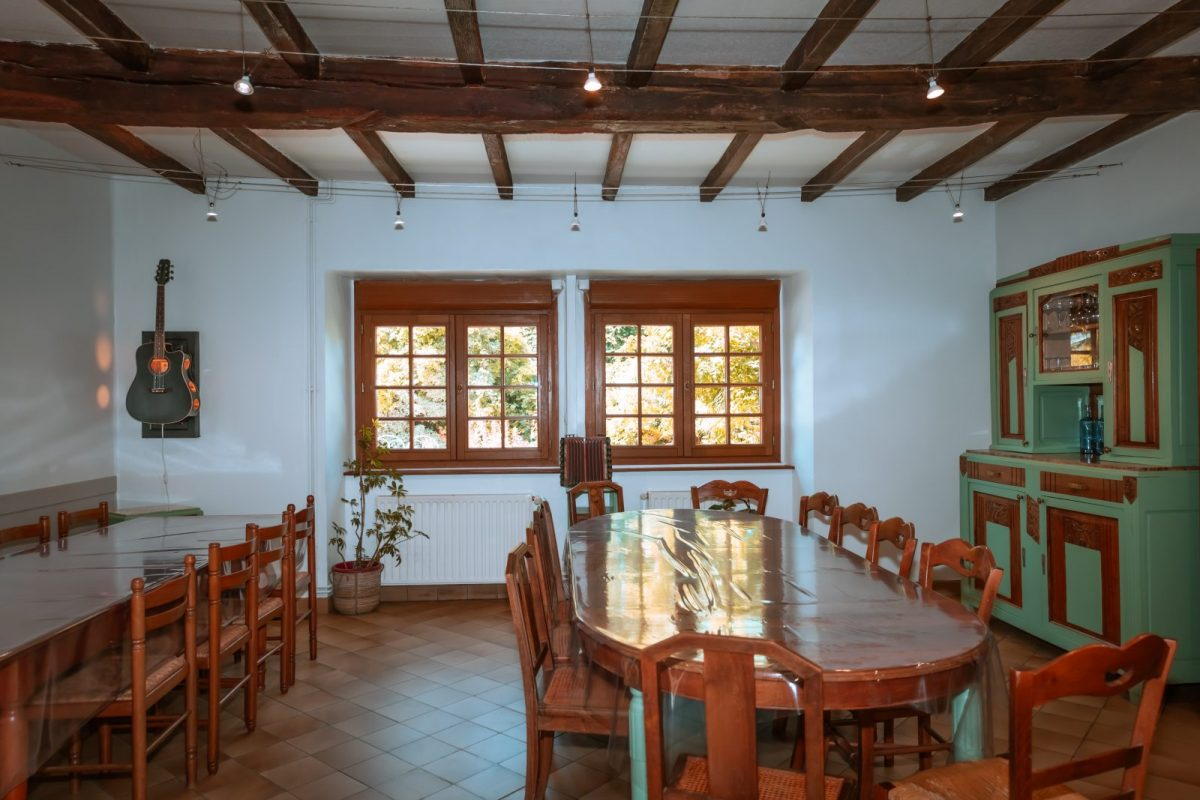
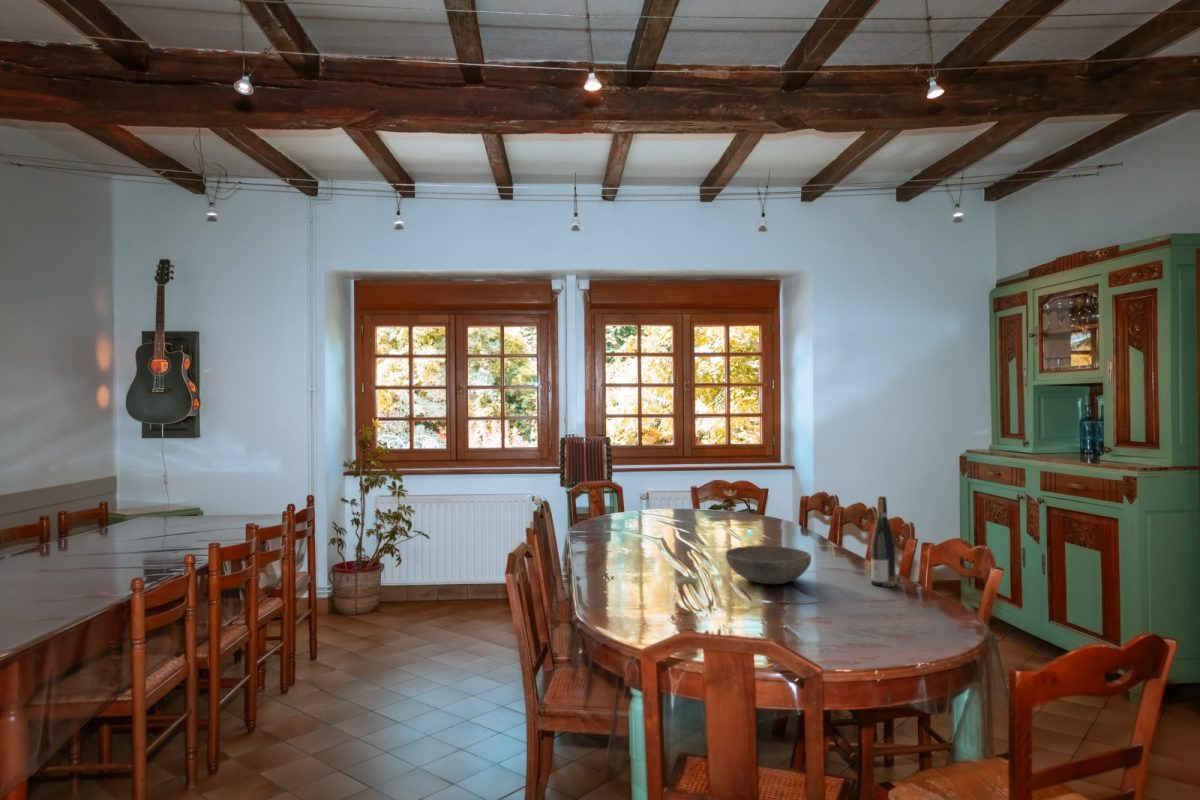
+ bowl [725,544,812,585]
+ wine bottle [870,495,897,588]
